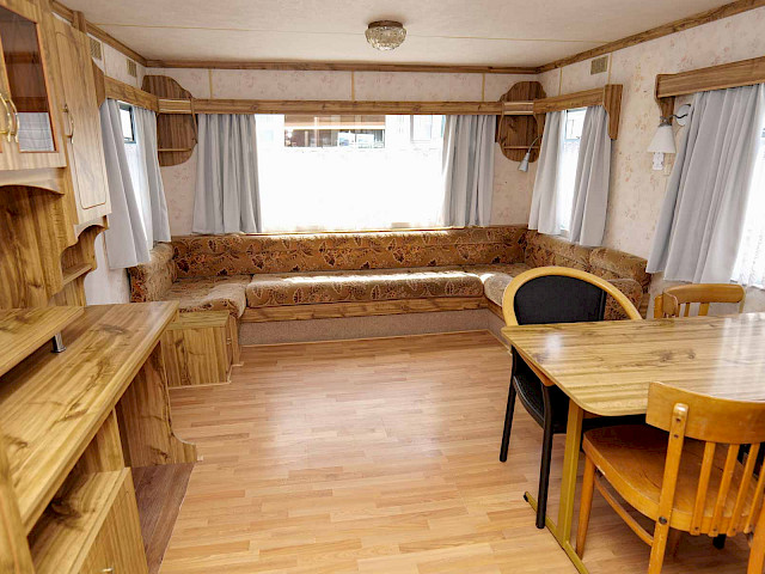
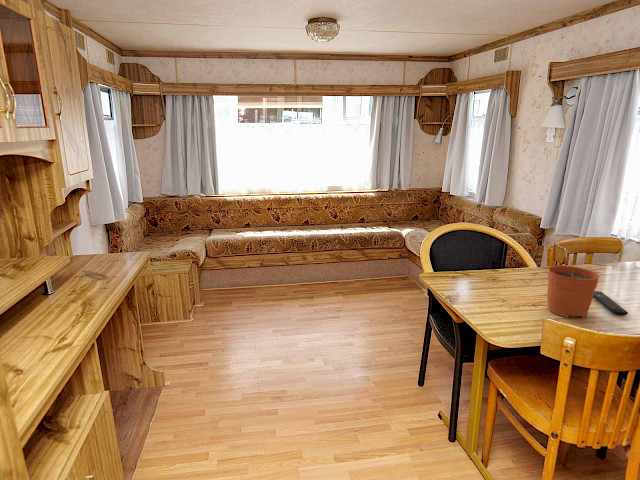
+ remote control [593,290,629,317]
+ plant pot [546,249,600,318]
